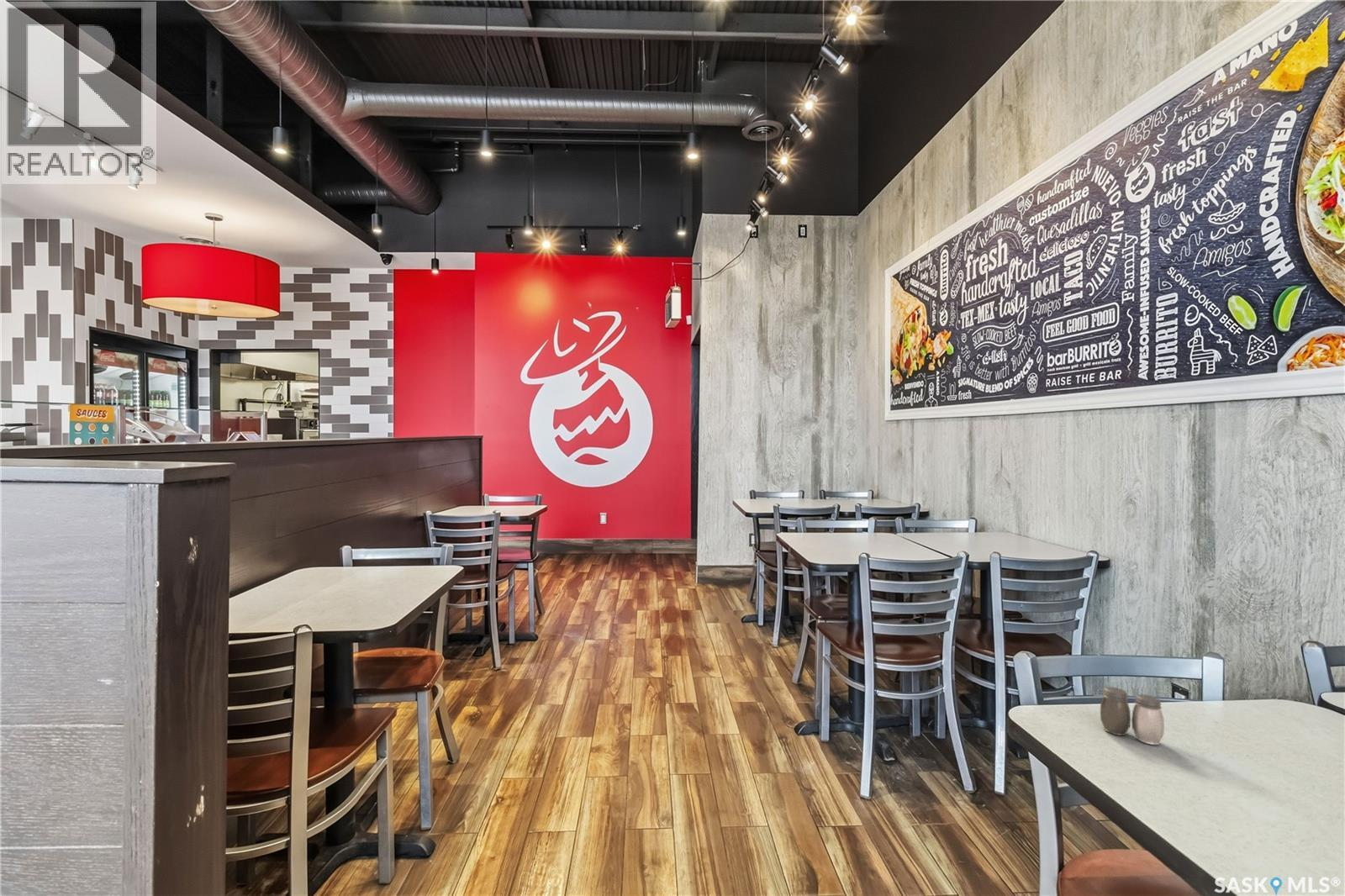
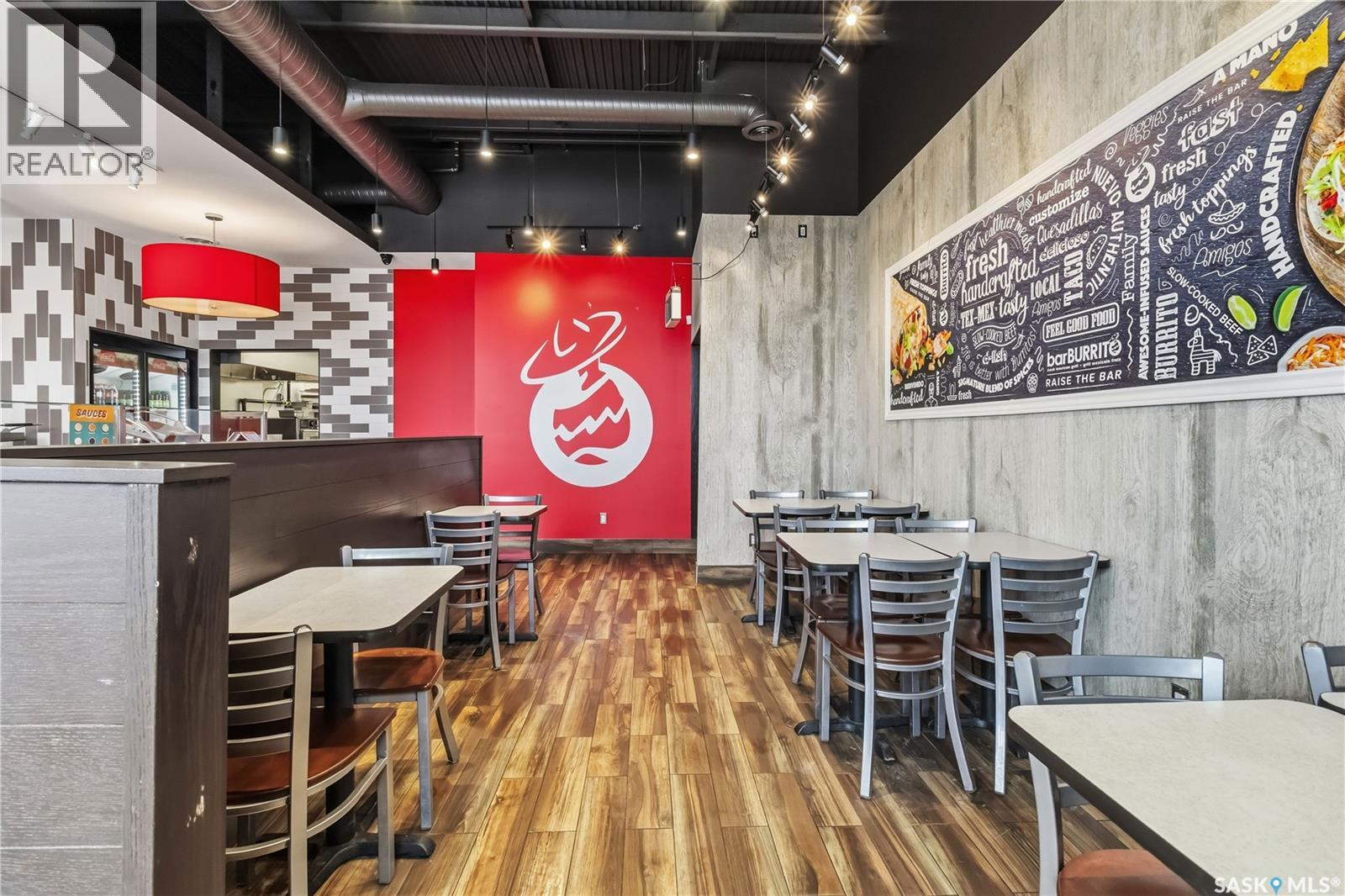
- salt and pepper shaker [1100,686,1165,746]
